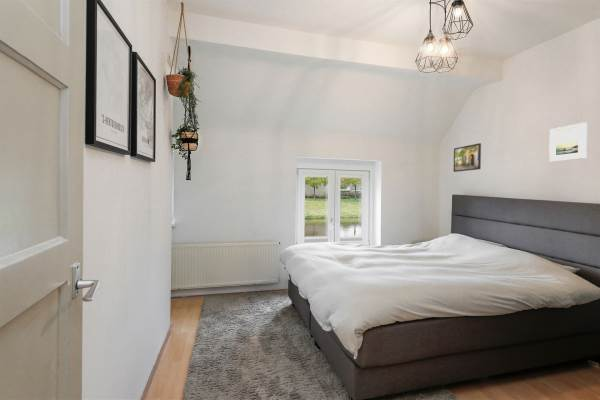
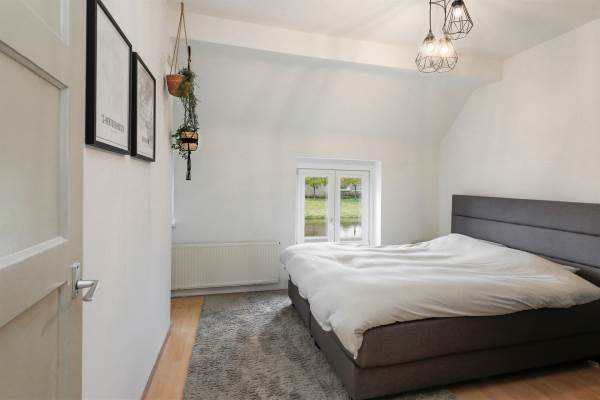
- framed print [453,142,482,173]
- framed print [548,121,588,163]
